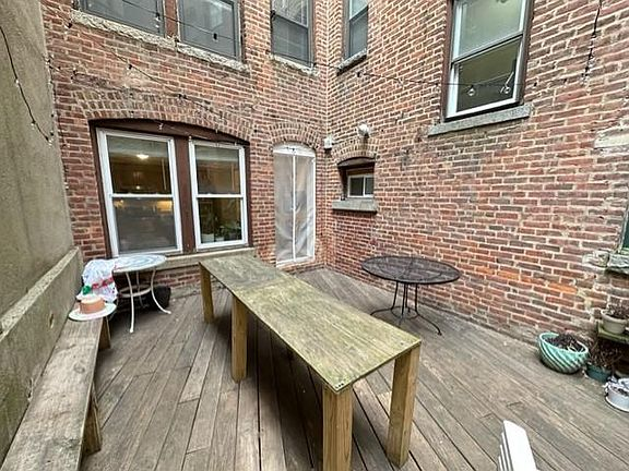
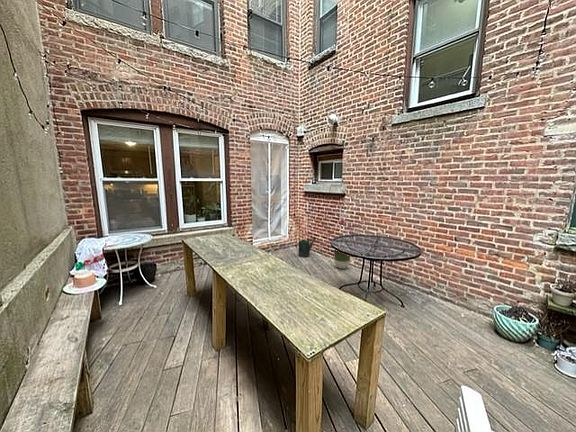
+ watering can [295,236,318,258]
+ planter [333,249,351,270]
